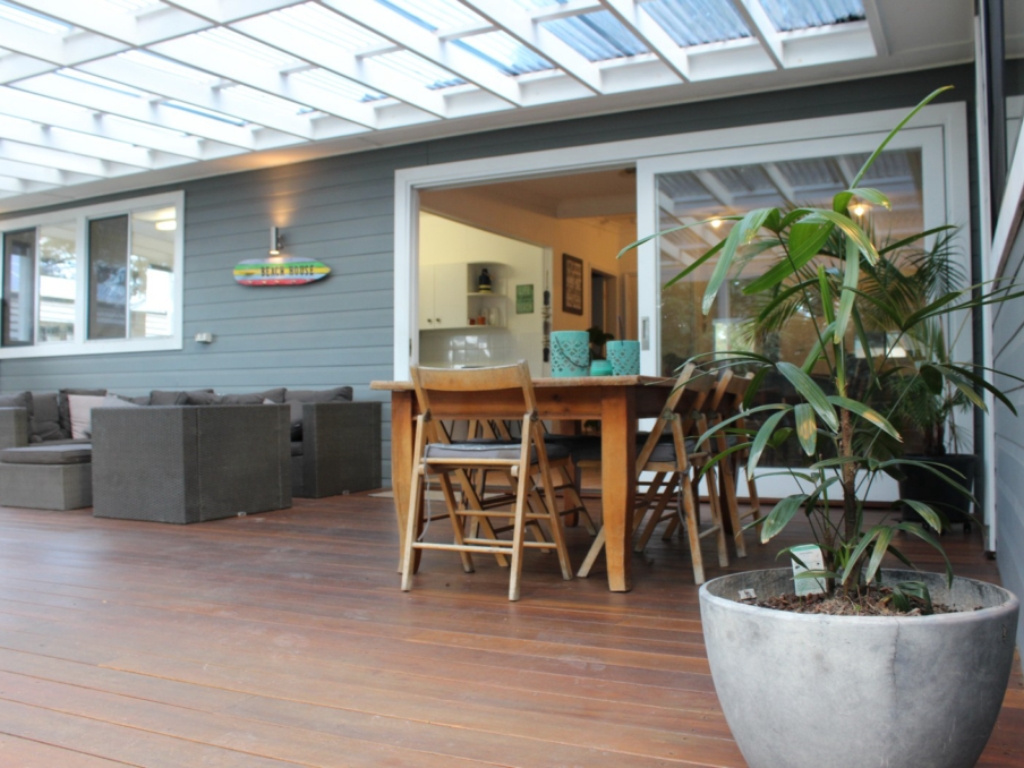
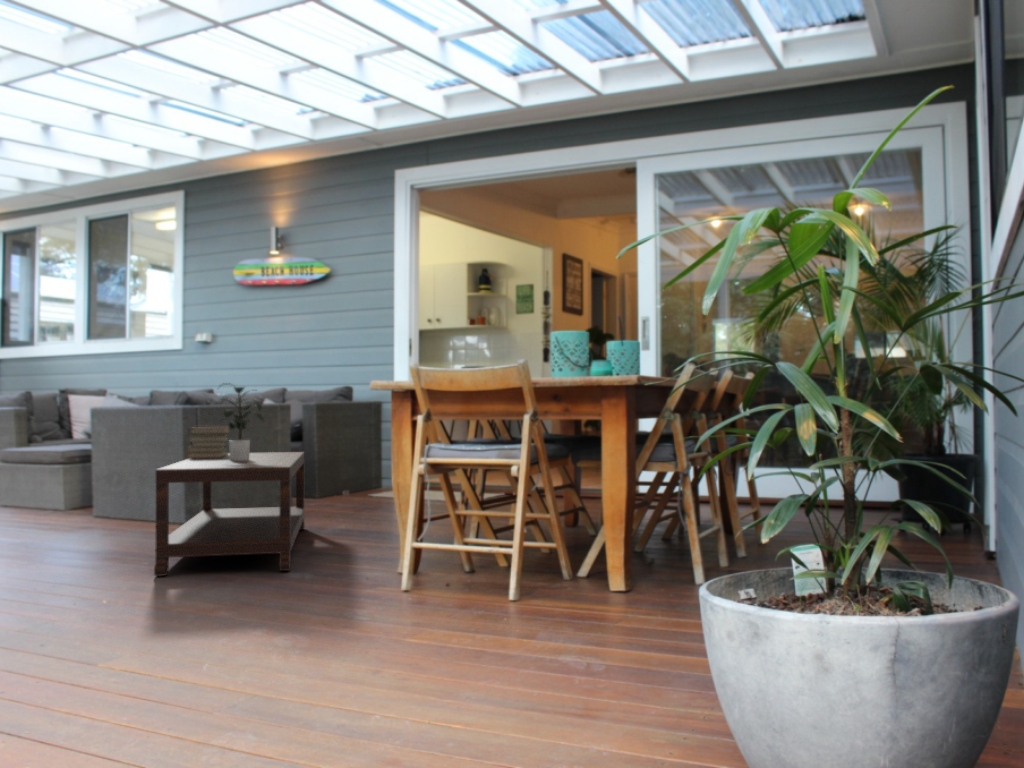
+ coffee table [153,451,306,577]
+ book stack [185,426,231,459]
+ potted plant [215,382,265,461]
